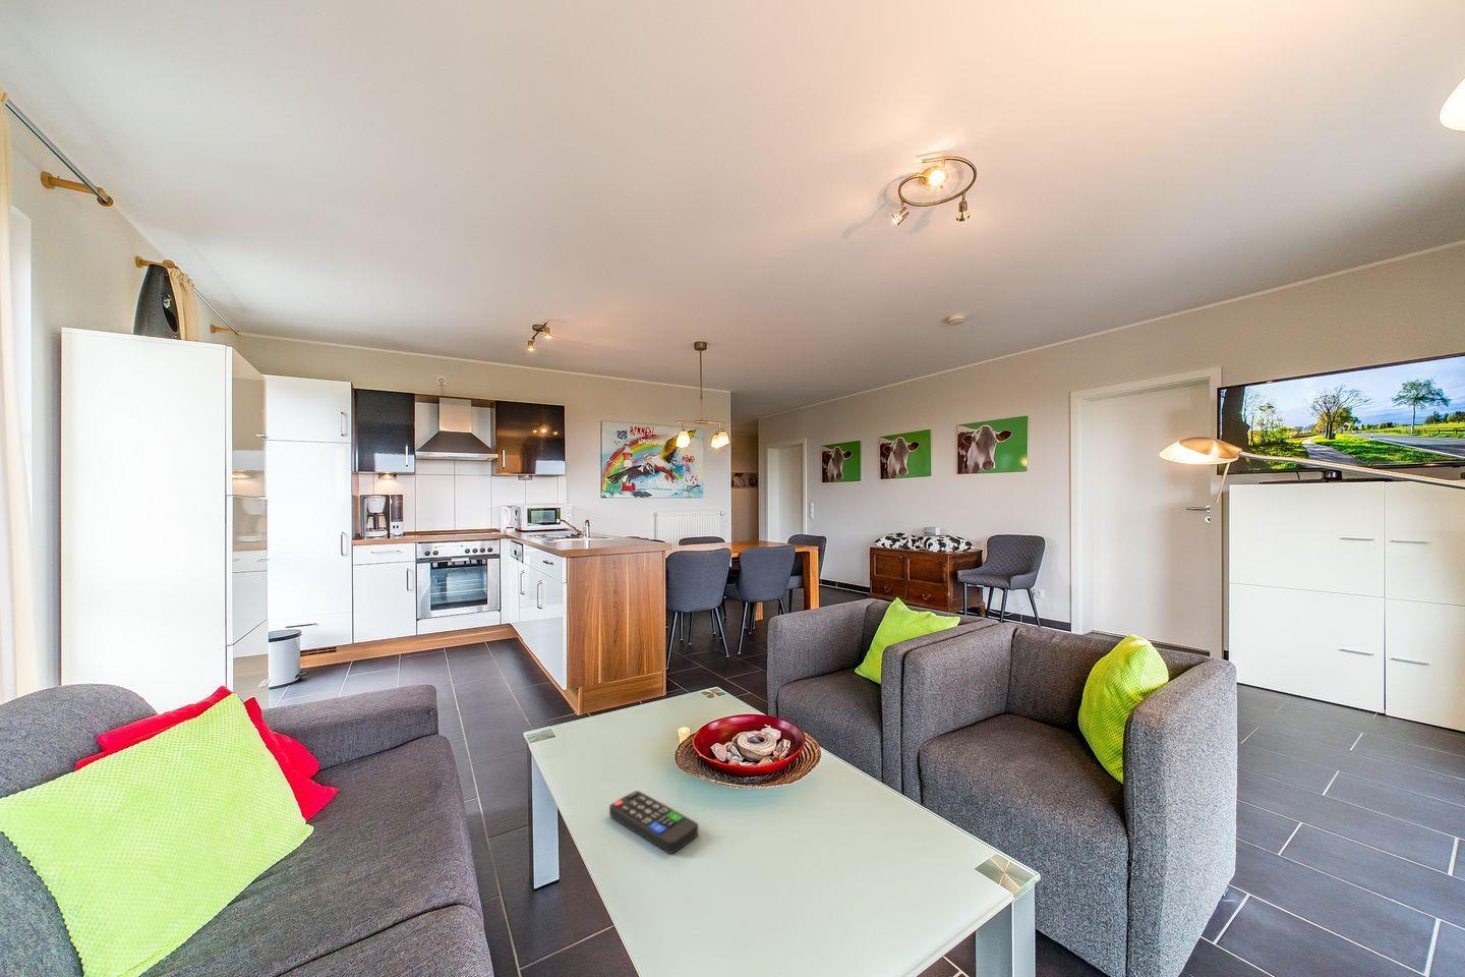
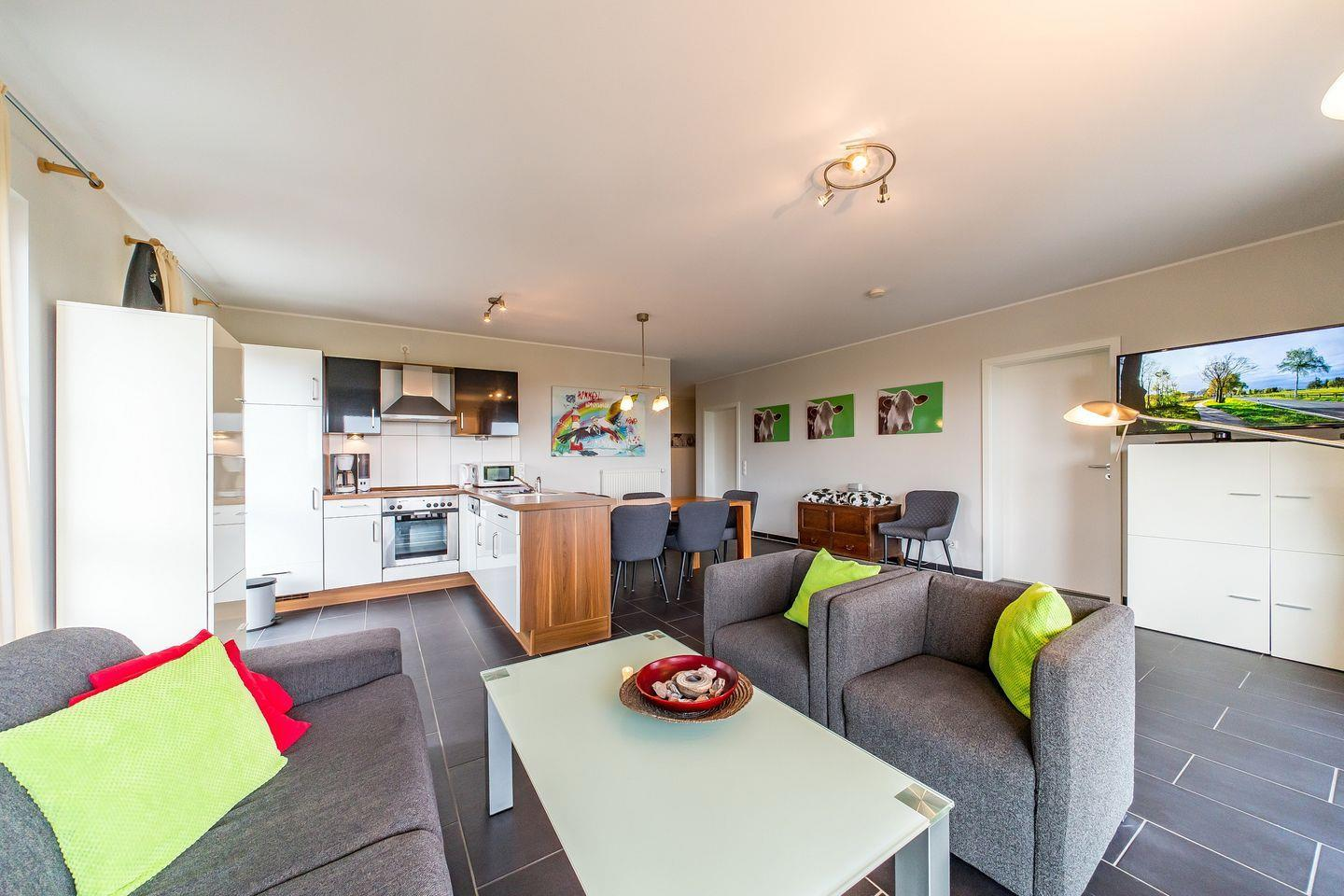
- remote control [608,789,699,855]
